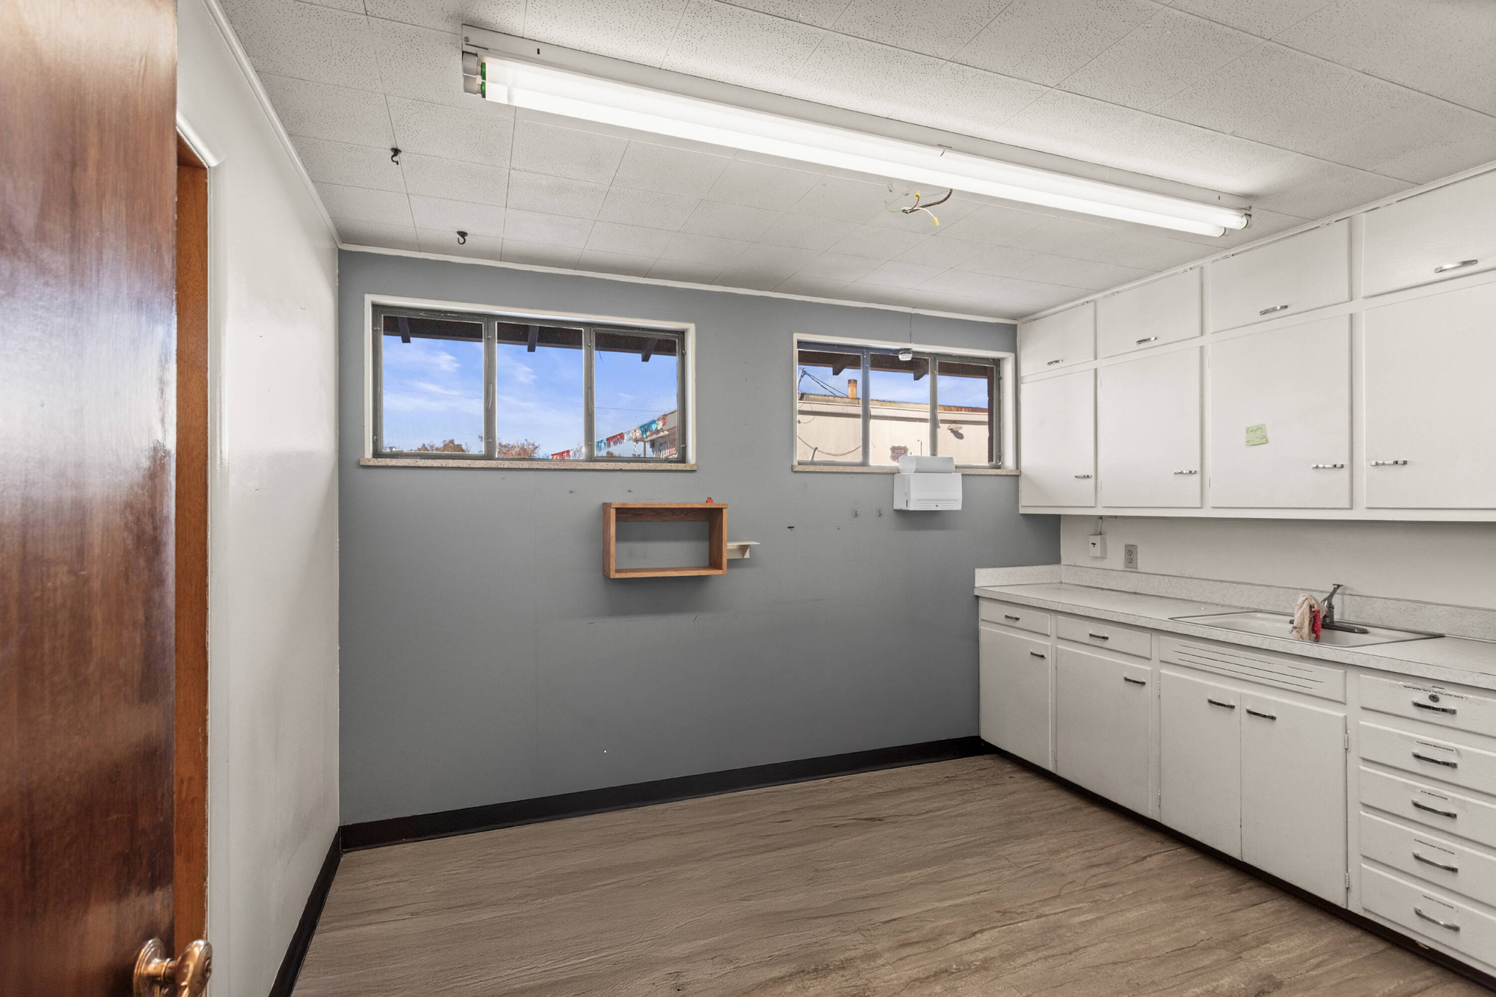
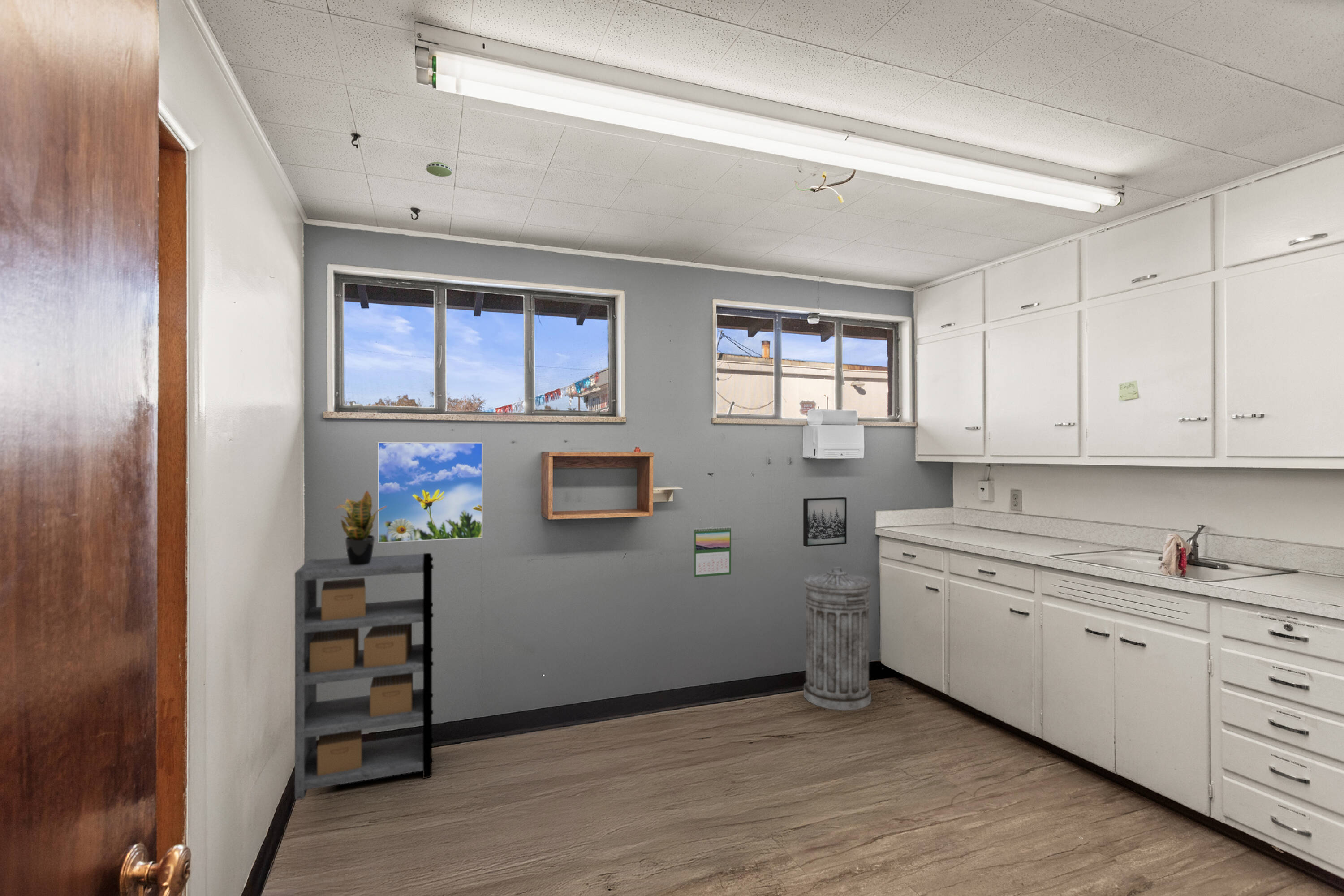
+ potted plant [334,490,387,565]
+ smoke detector [426,161,452,177]
+ calendar [694,526,732,578]
+ wall art [803,497,847,547]
+ shelving unit [294,552,434,801]
+ trash can [803,566,872,711]
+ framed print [378,442,483,543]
